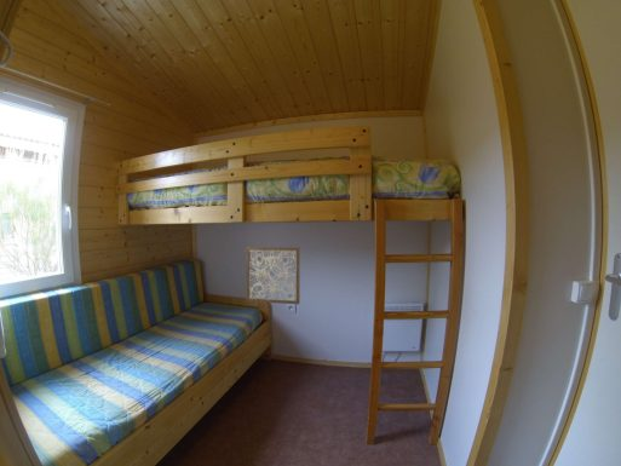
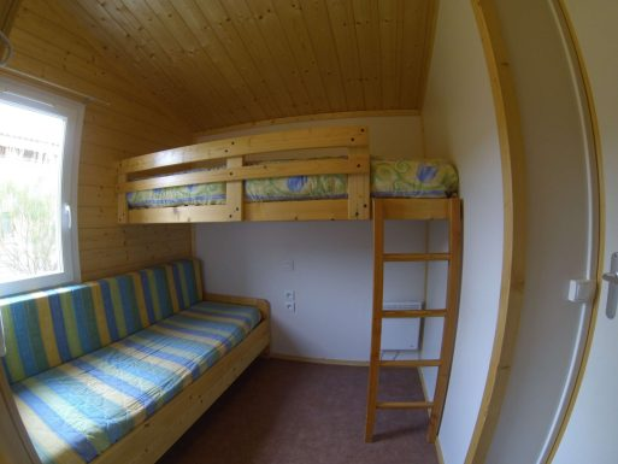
- wall art [245,246,300,305]
